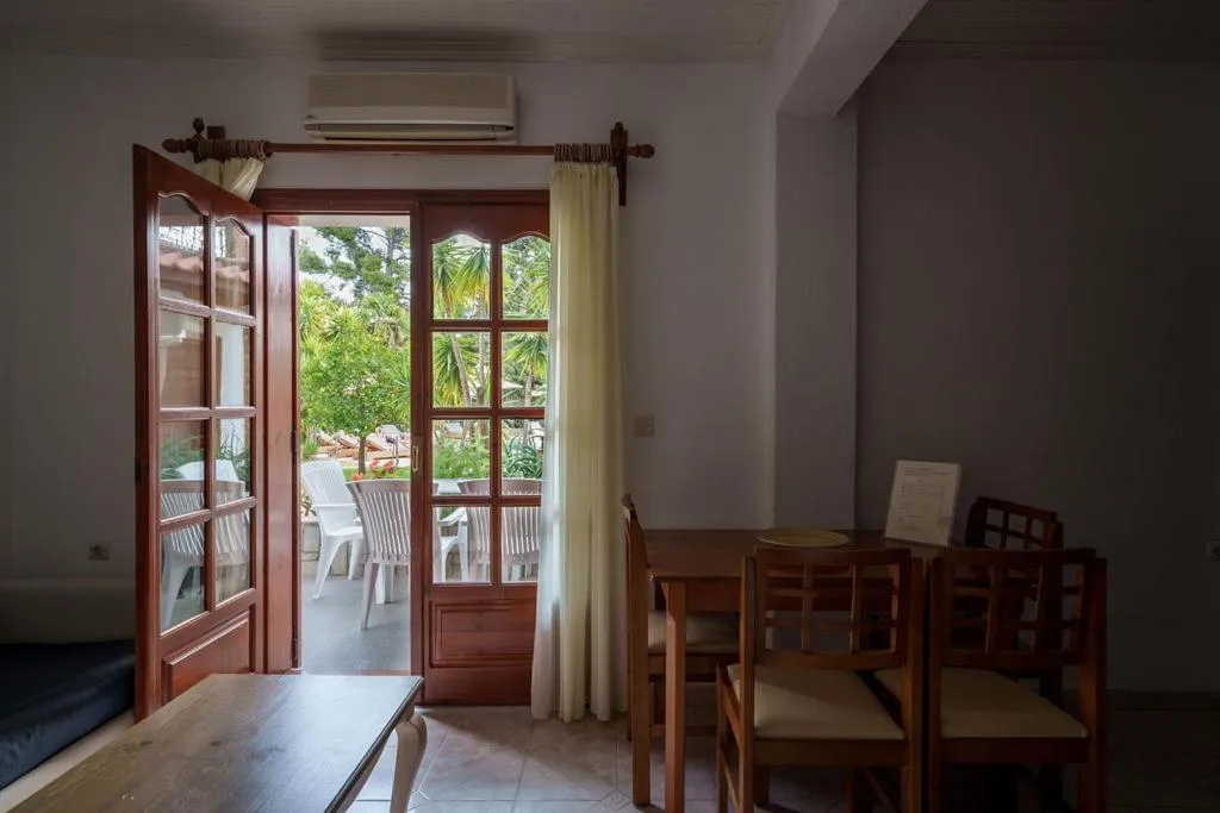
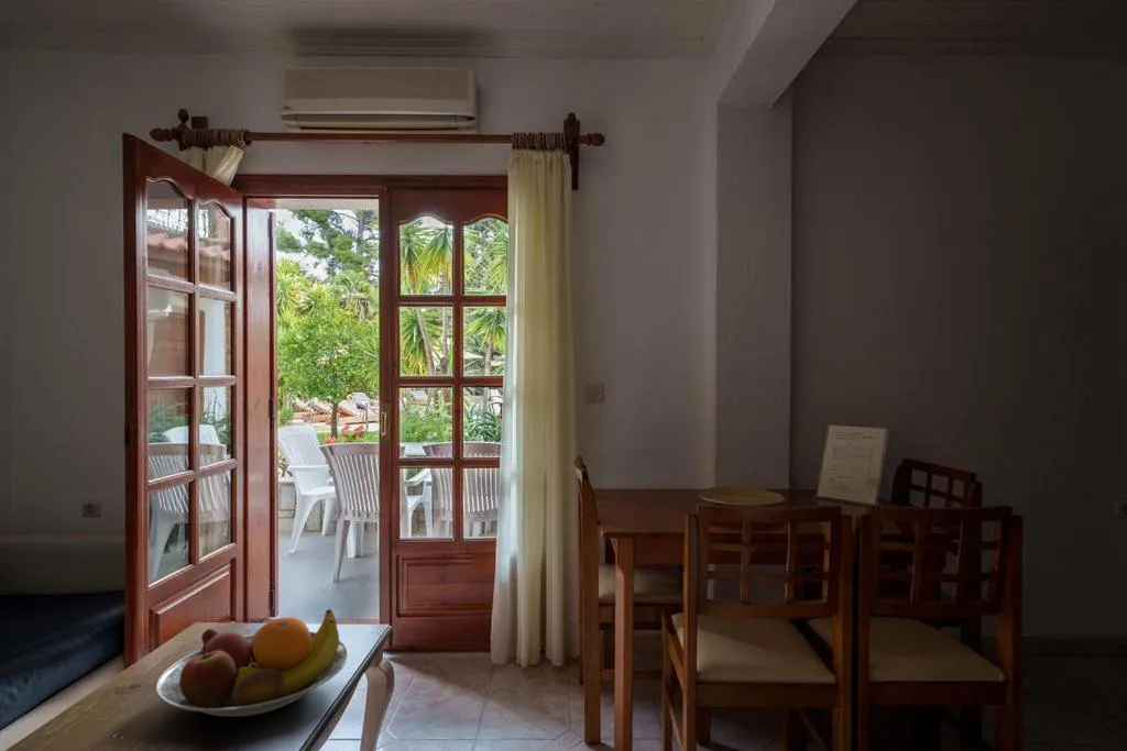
+ fruit bowl [155,608,350,718]
